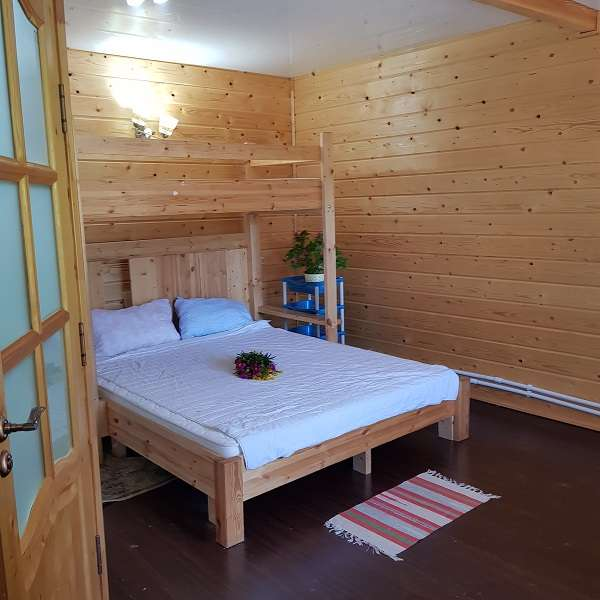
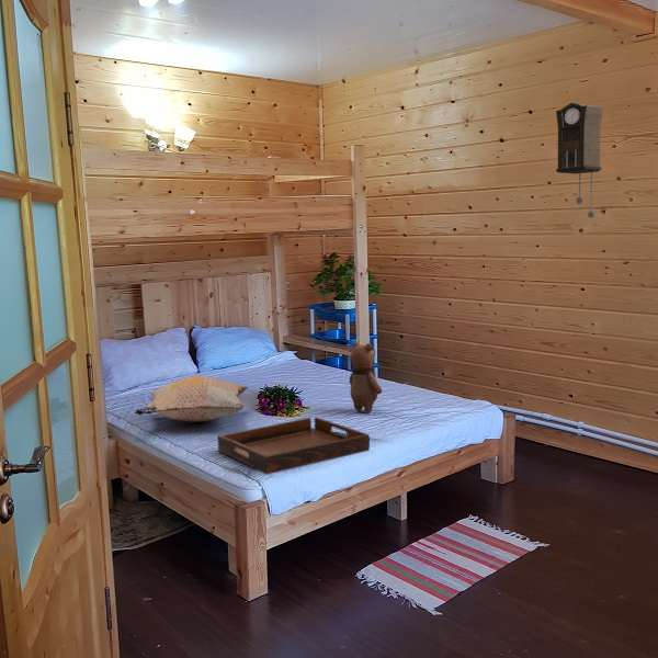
+ serving tray [216,417,371,475]
+ decorative pillow [134,374,249,423]
+ teddy bear [349,340,383,413]
+ pendulum clock [555,102,604,219]
